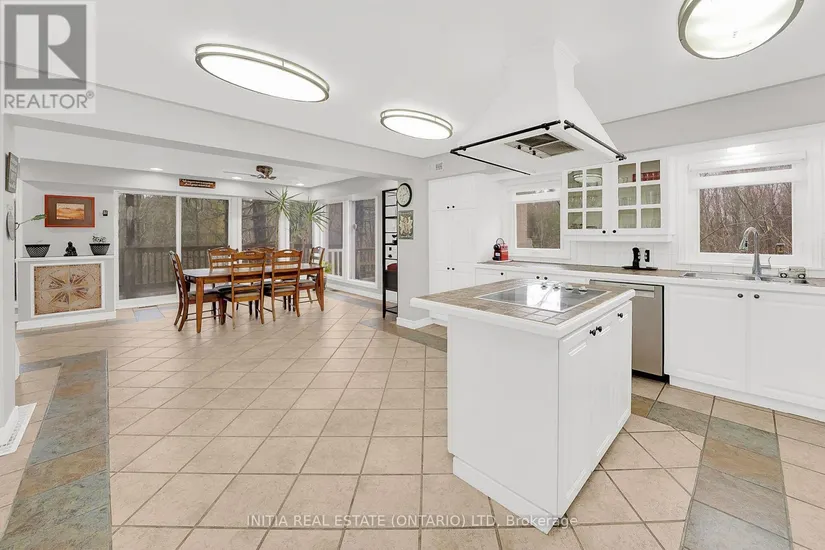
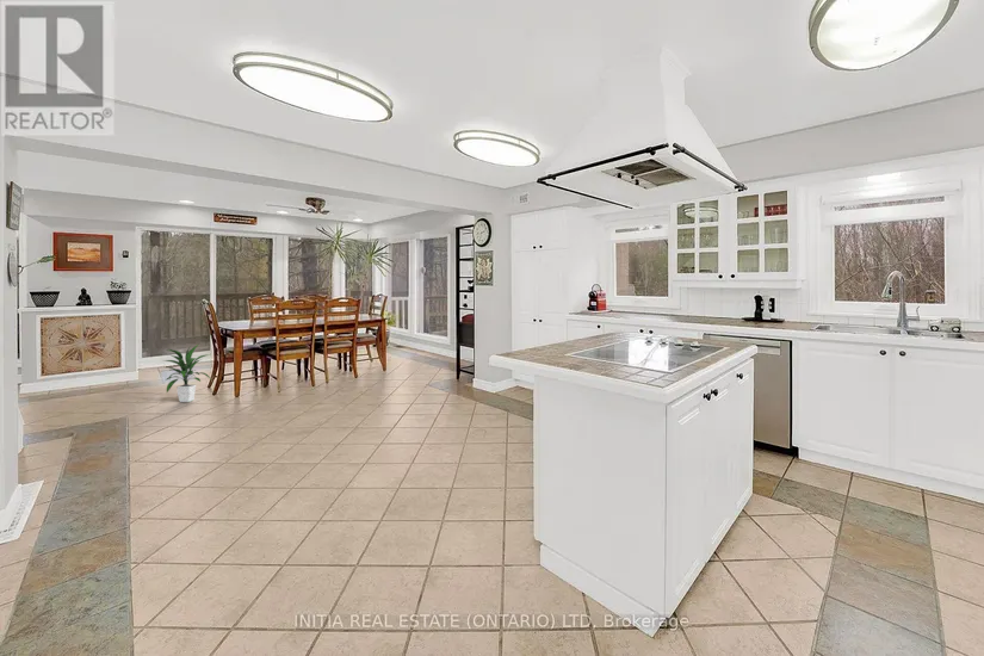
+ indoor plant [163,344,212,403]
